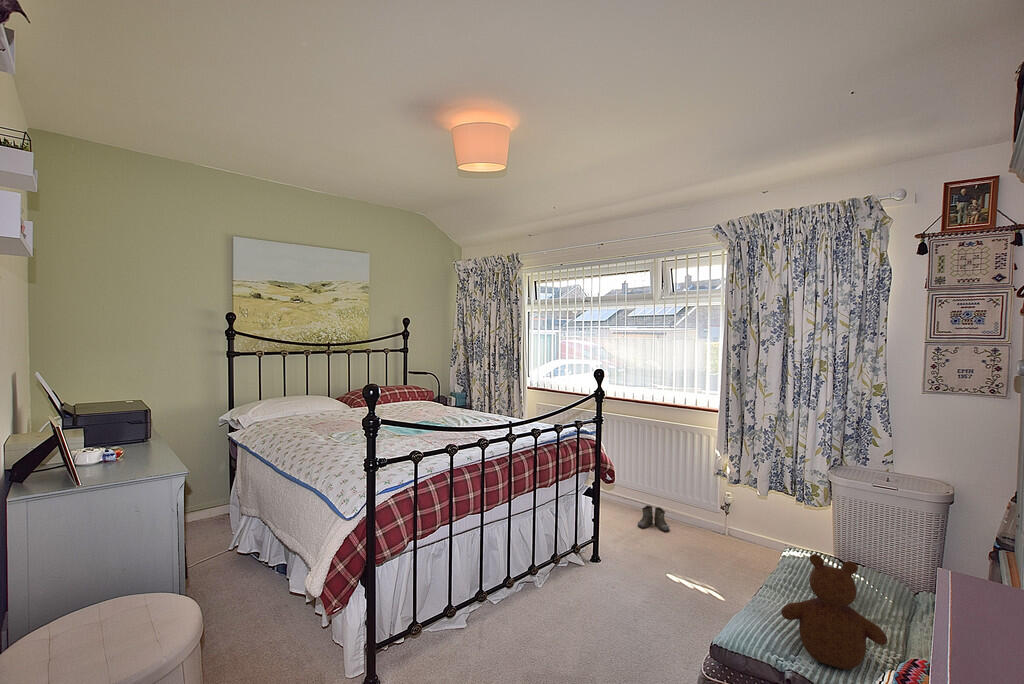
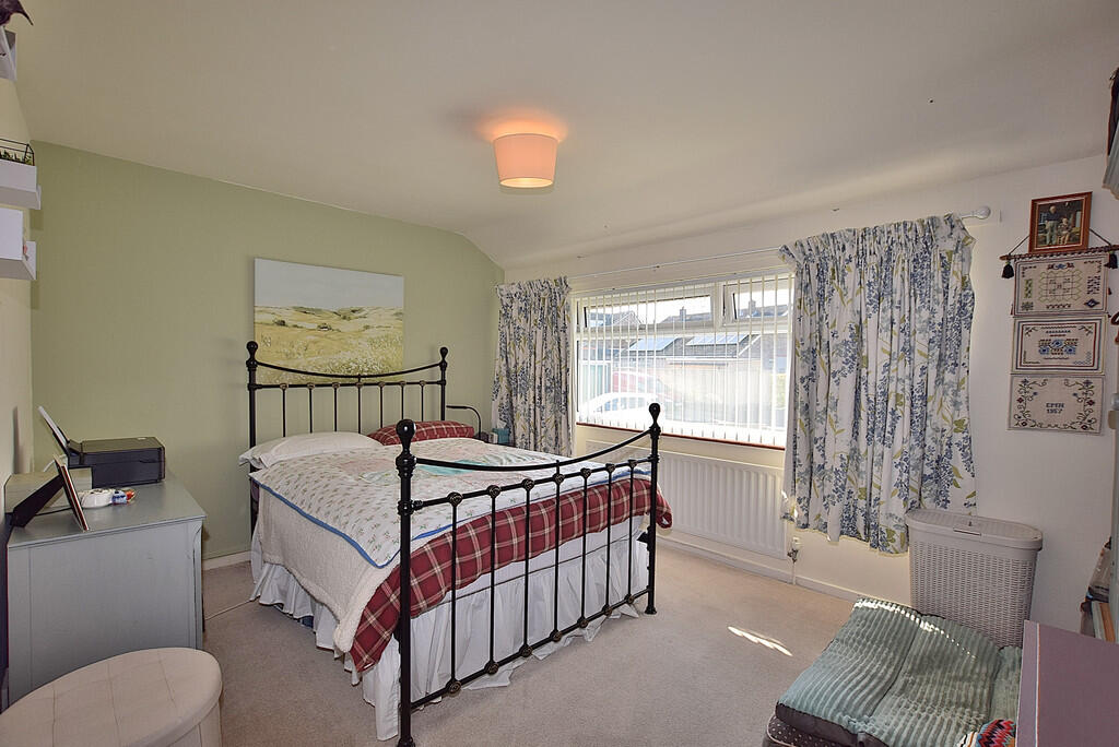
- teddy bear [780,553,888,670]
- boots [636,505,670,533]
